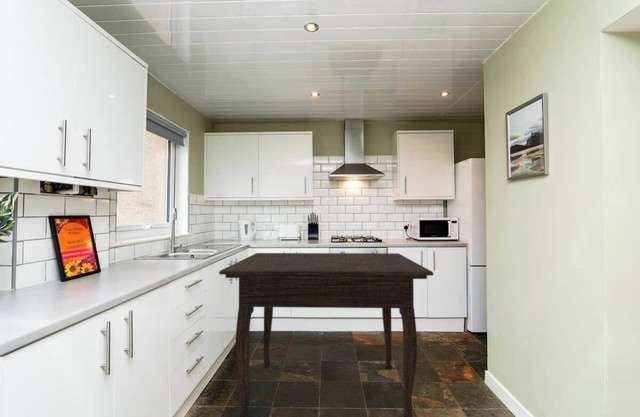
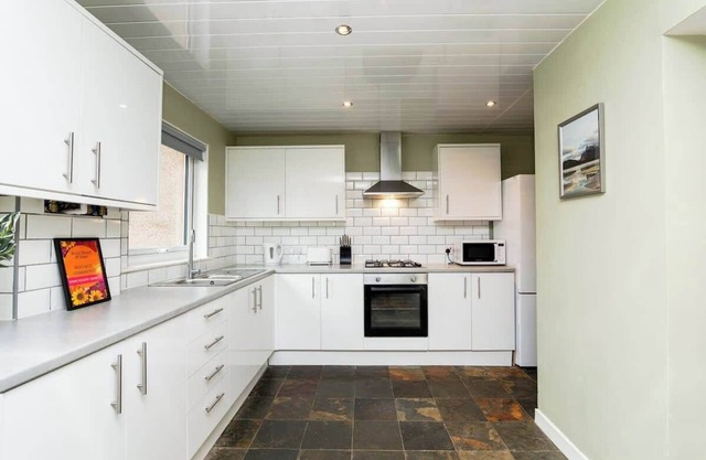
- dining table [218,252,434,417]
